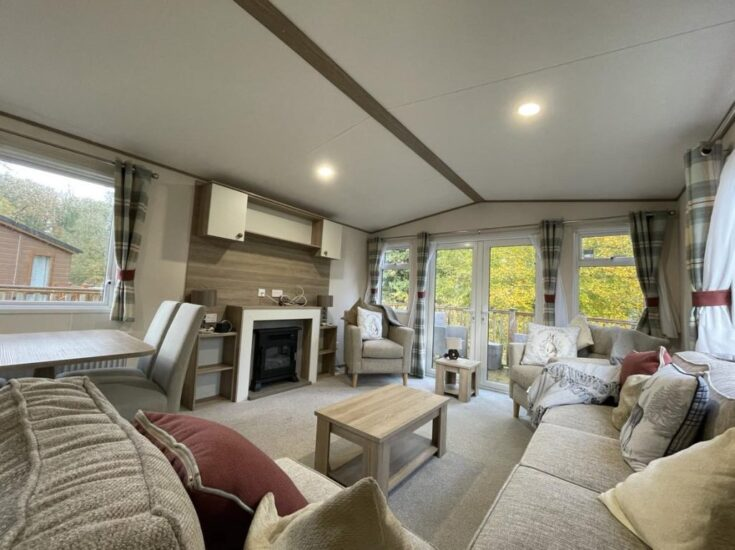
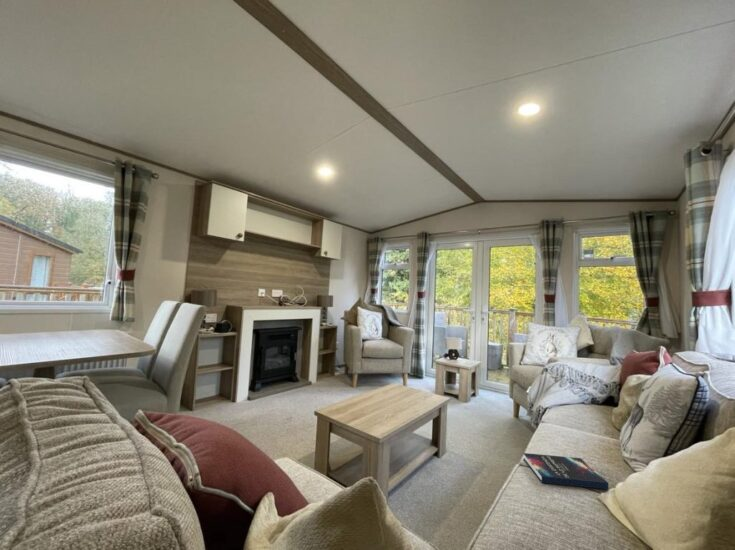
+ hardback book [522,452,610,490]
